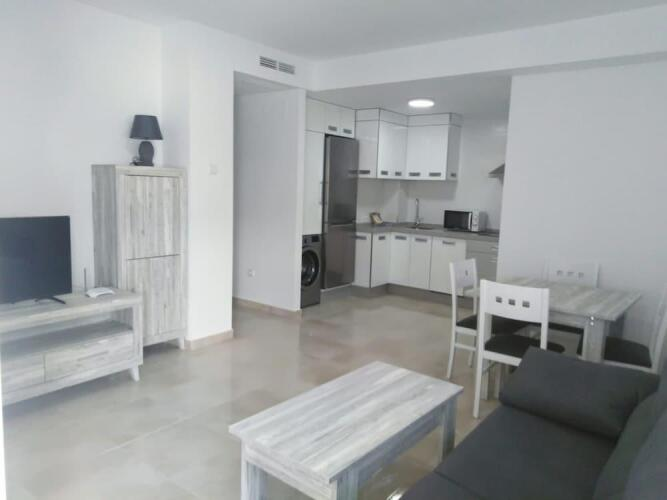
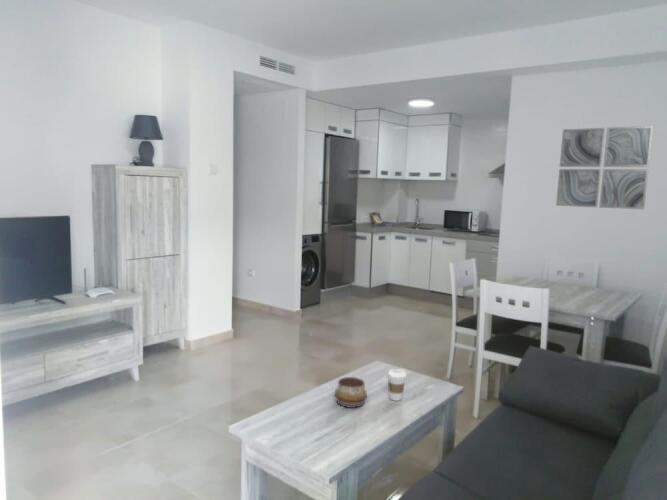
+ decorative bowl [334,376,368,409]
+ coffee cup [386,368,408,402]
+ wall art [555,125,654,210]
